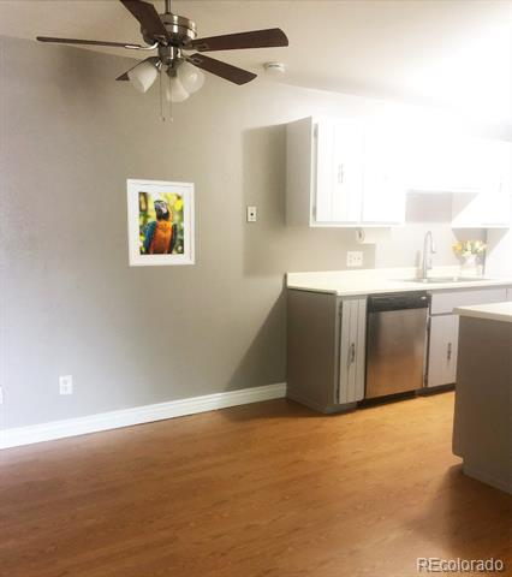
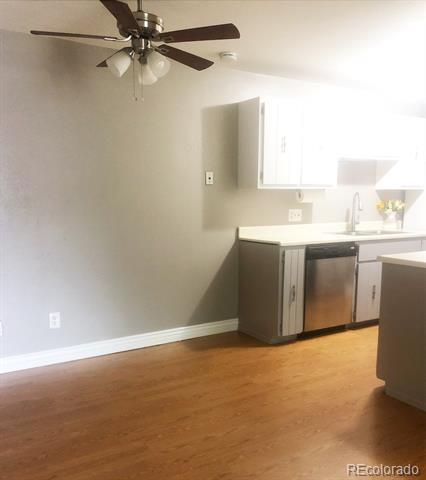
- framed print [125,178,196,268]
